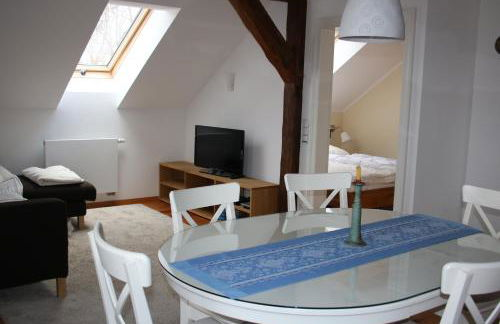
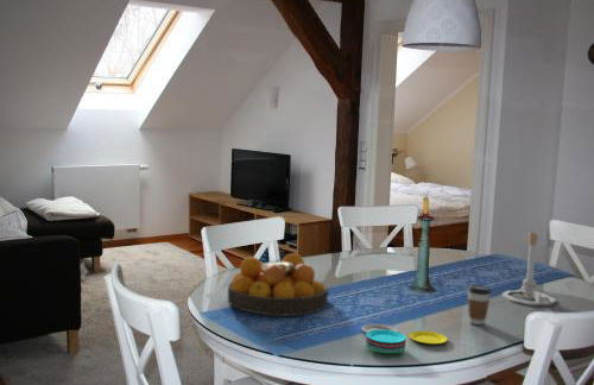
+ lamp base [501,231,557,314]
+ coffee cup [467,283,492,326]
+ plate [360,322,448,354]
+ fruit bowl [227,252,329,317]
